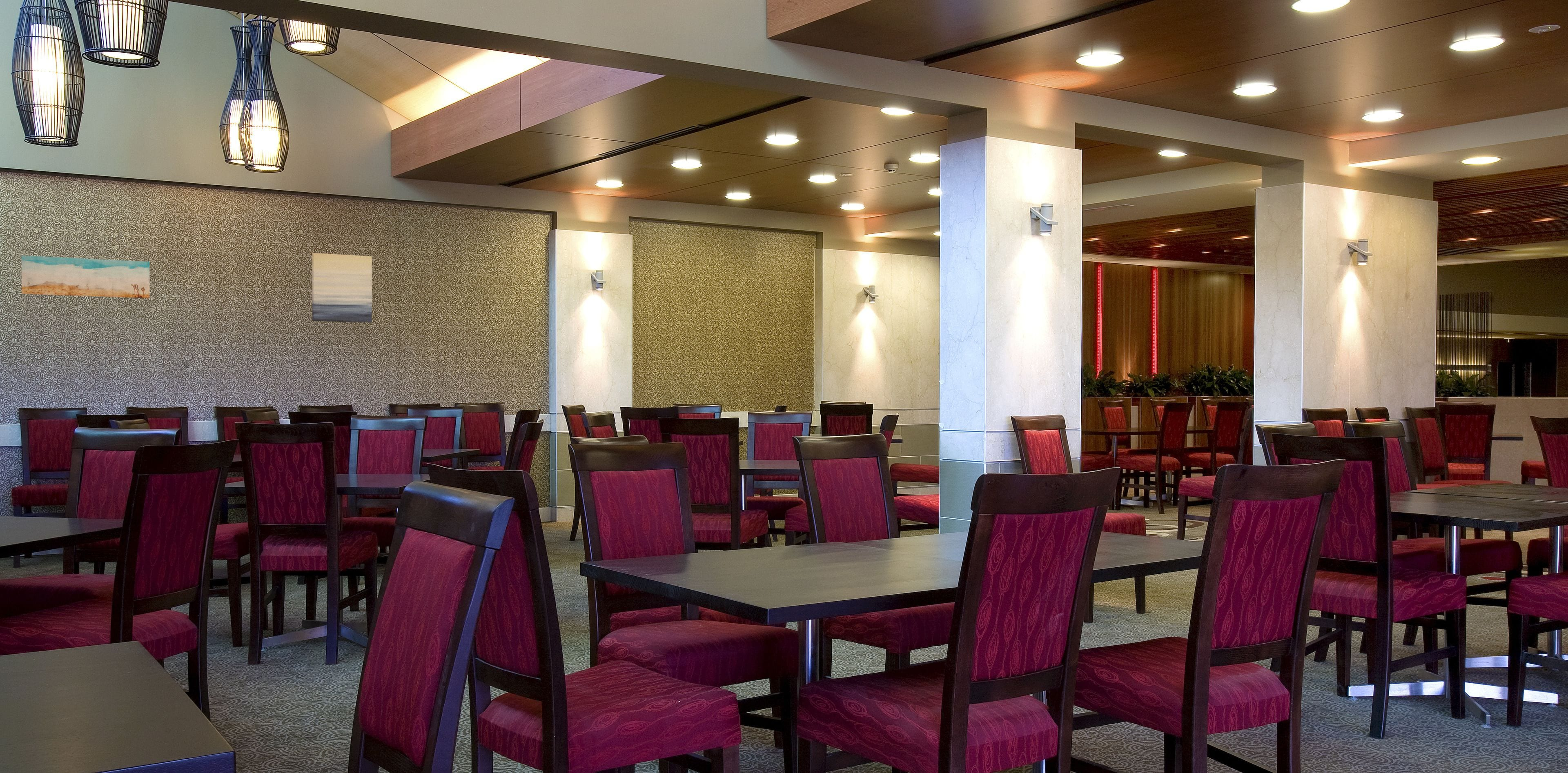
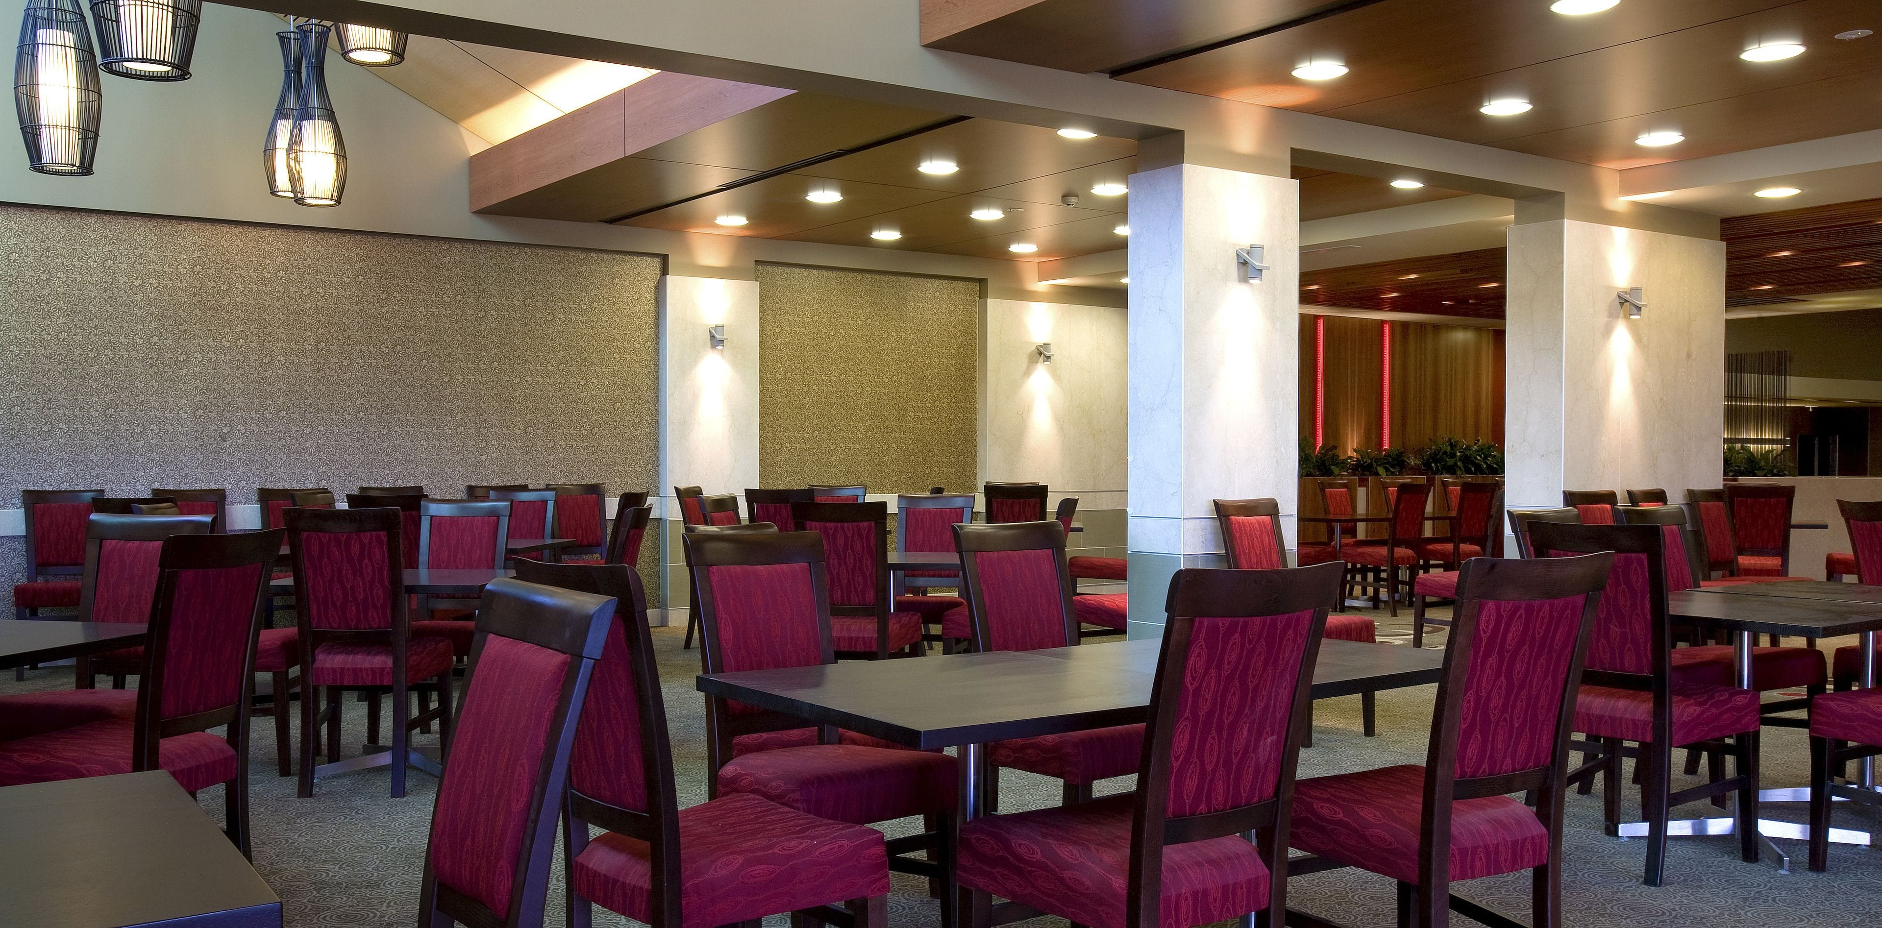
- wall art [21,255,150,299]
- wall art [312,253,372,323]
